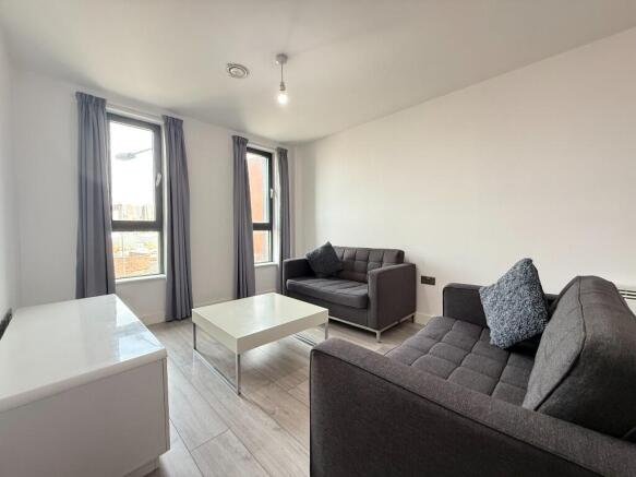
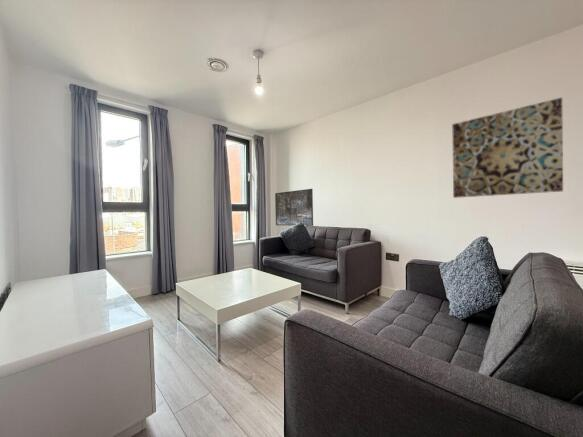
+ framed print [274,188,314,227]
+ wall art [451,97,564,199]
